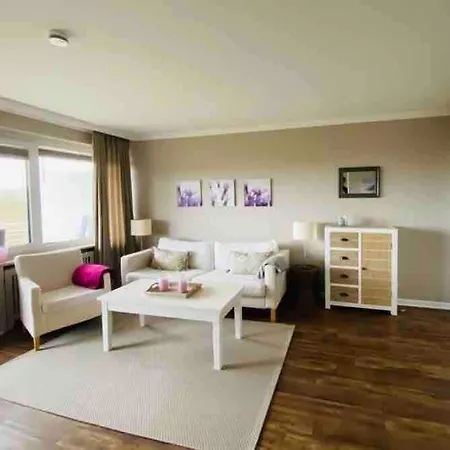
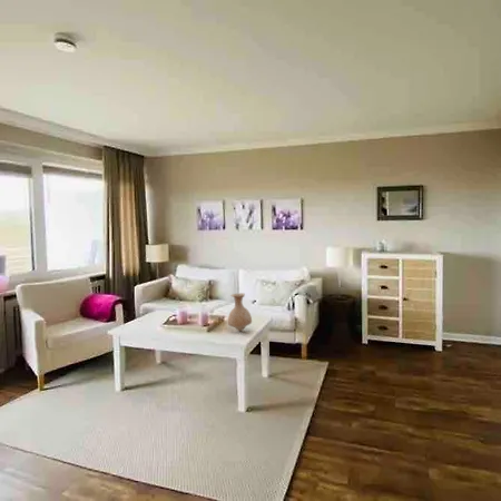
+ vase [227,292,253,332]
